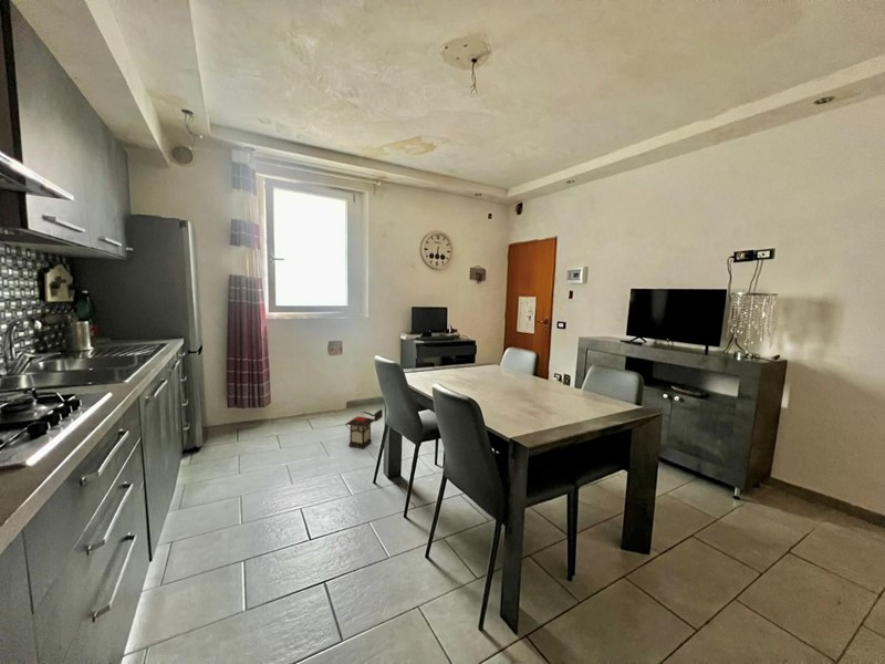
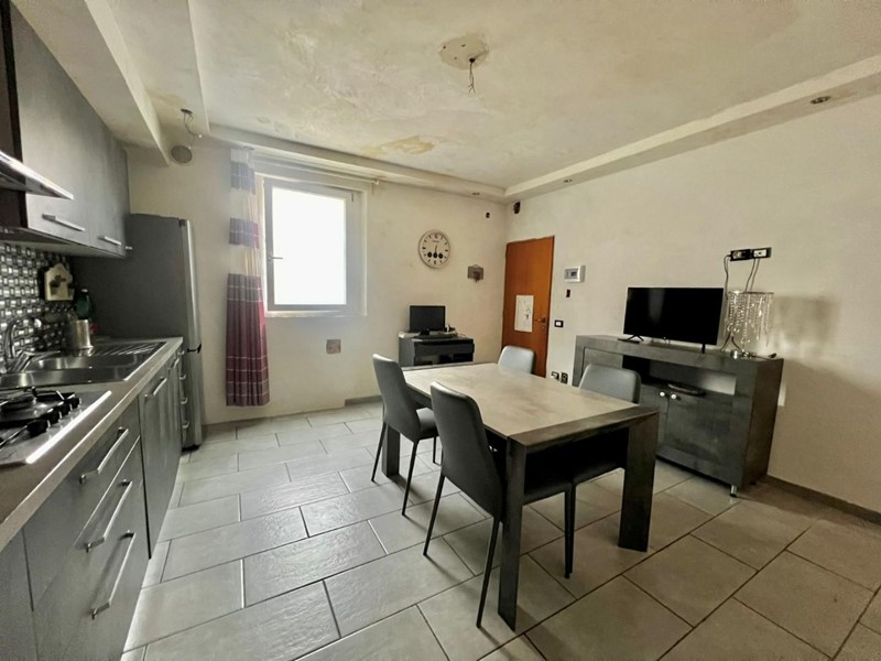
- lantern [344,408,384,449]
